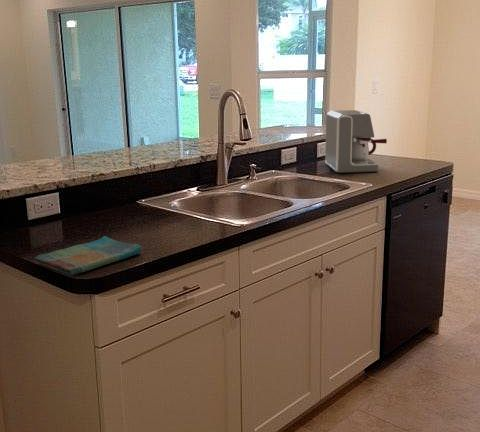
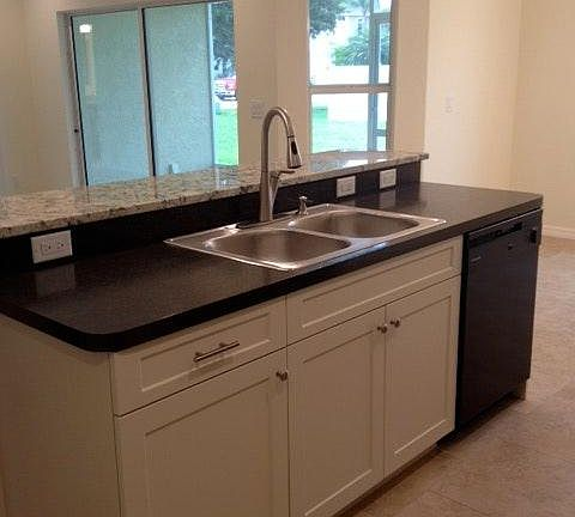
- coffee maker [324,109,388,174]
- dish towel [34,235,143,276]
